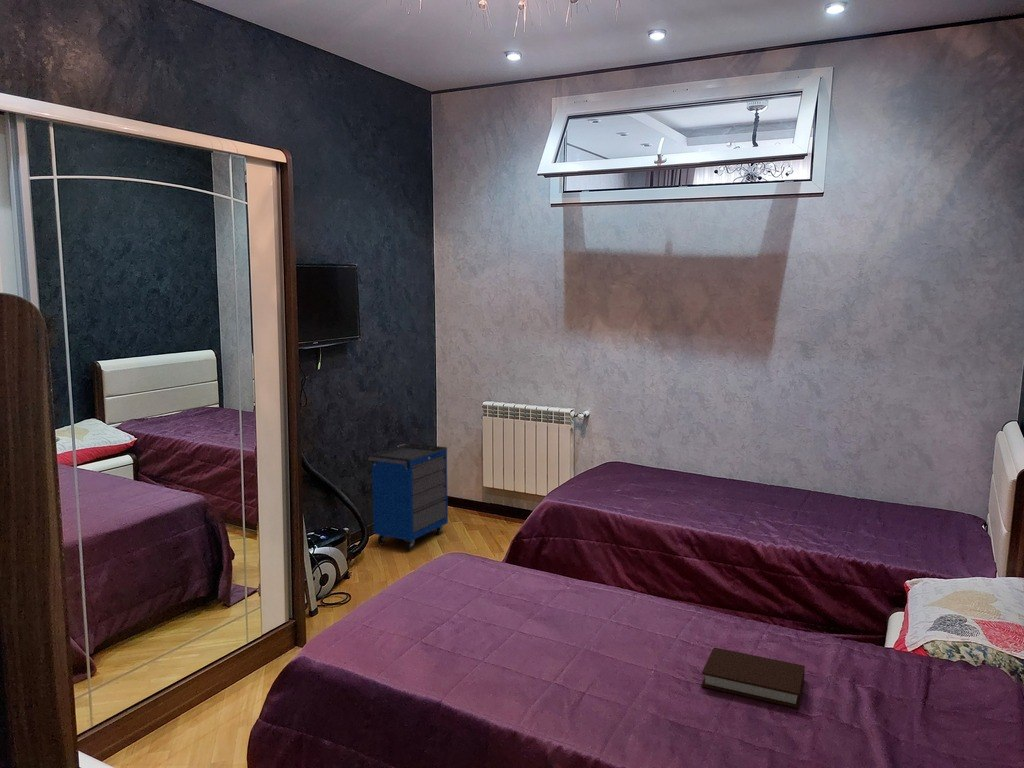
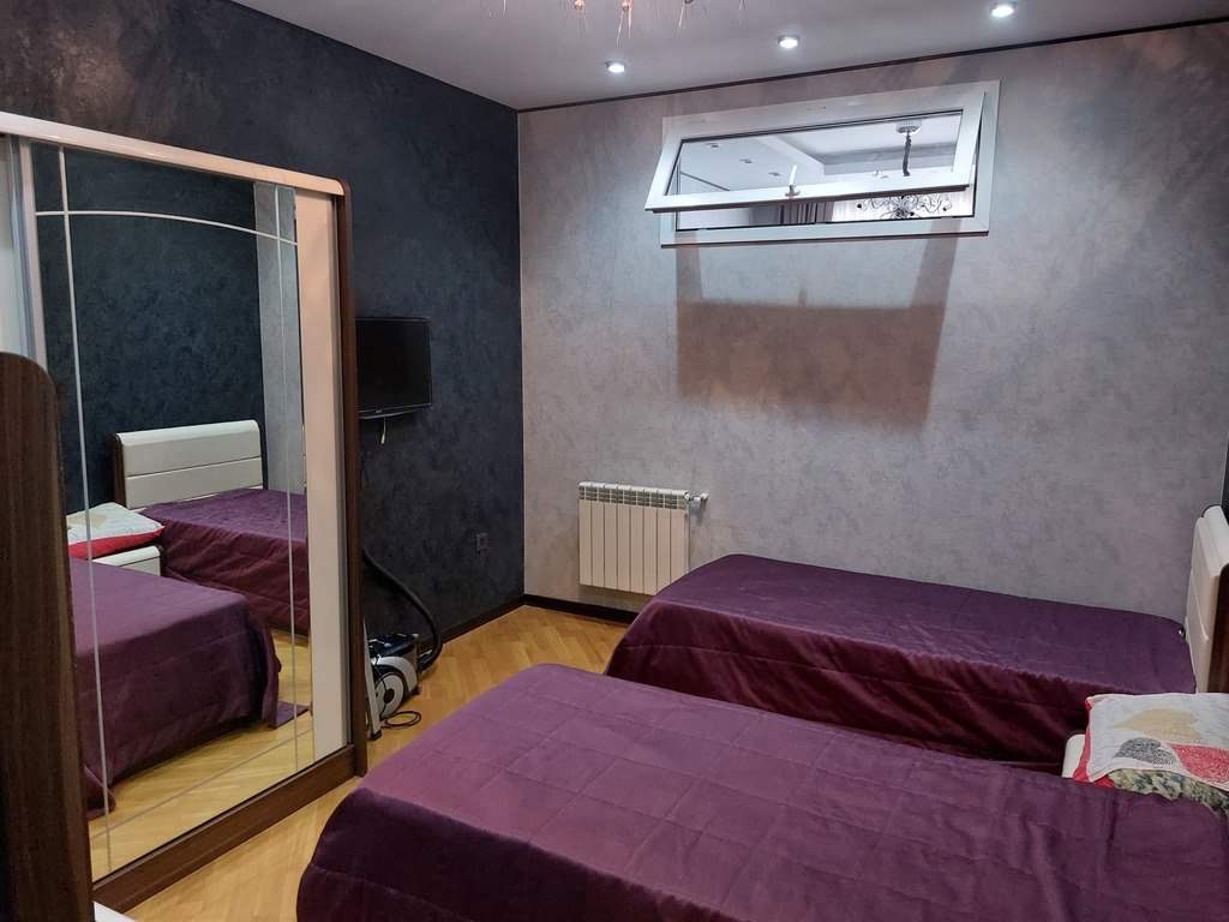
- cabinet [367,442,449,551]
- book [700,646,806,709]
